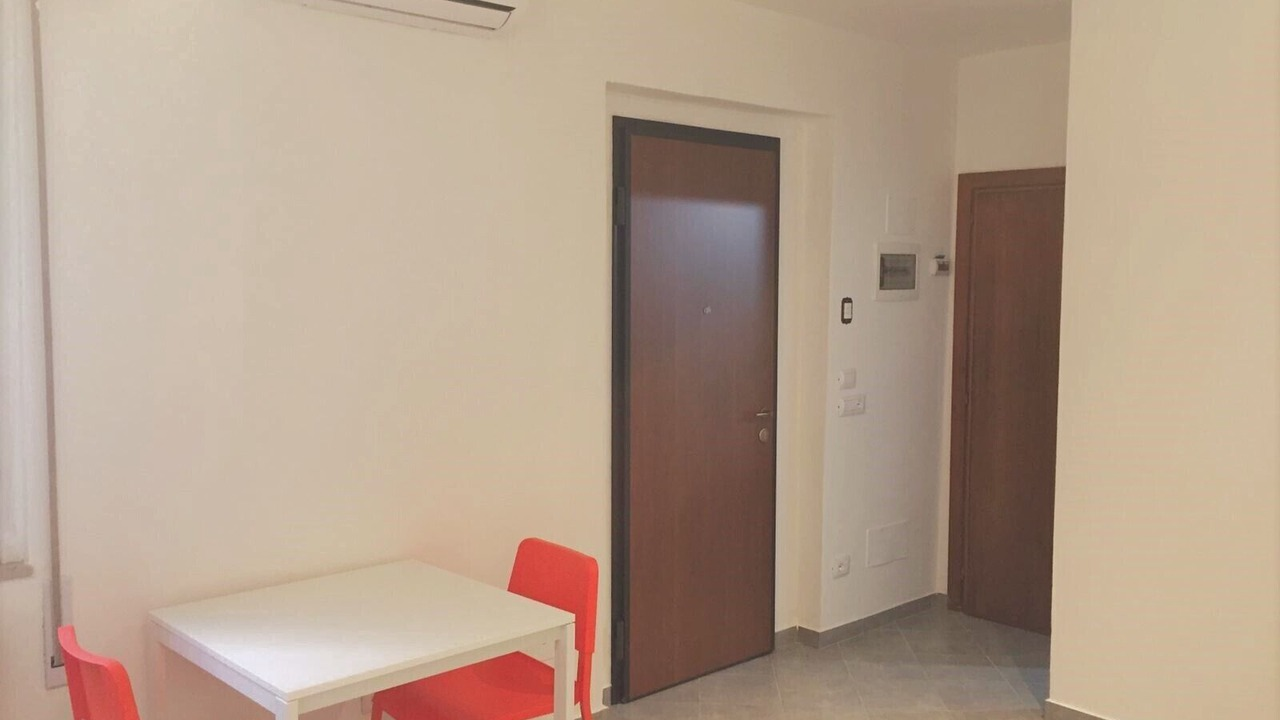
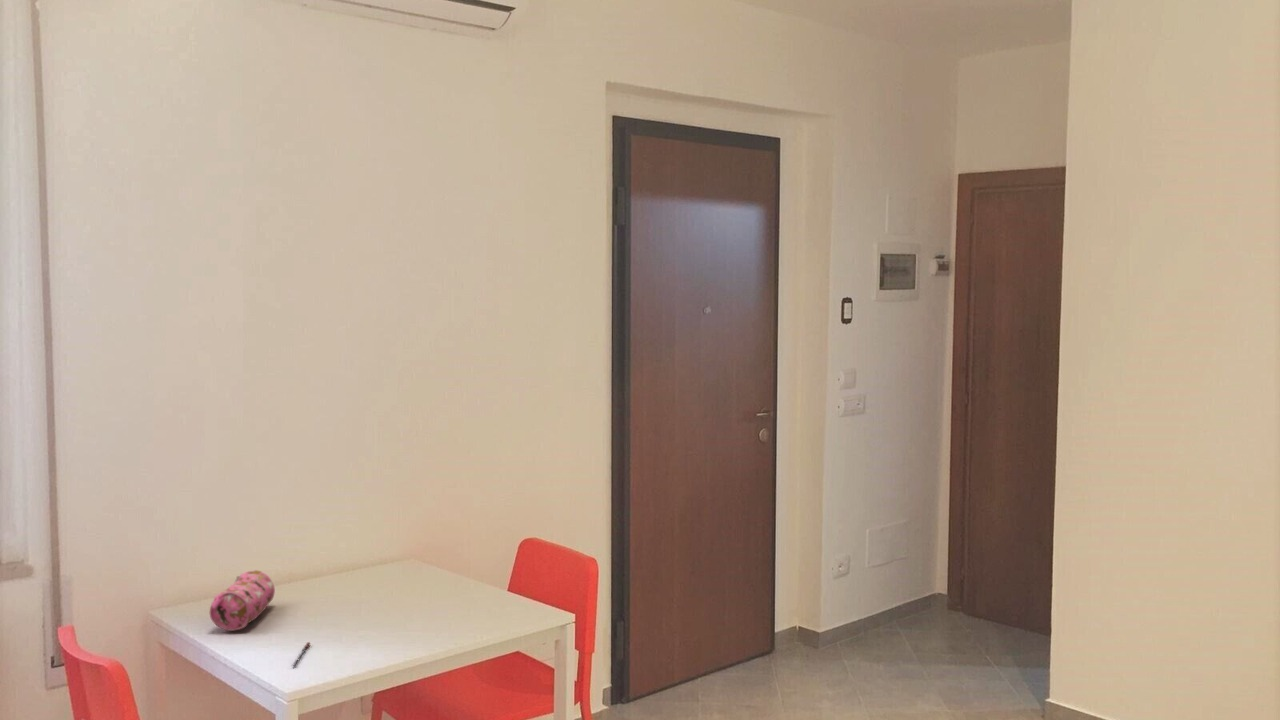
+ pen [291,641,312,668]
+ pencil case [208,569,276,632]
